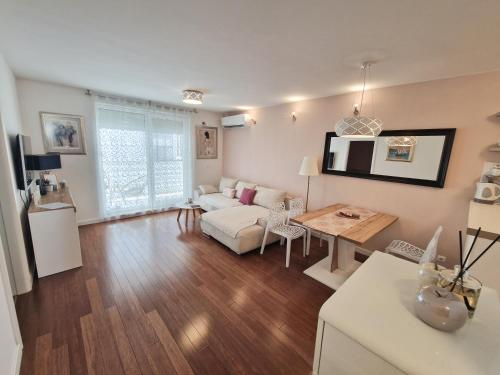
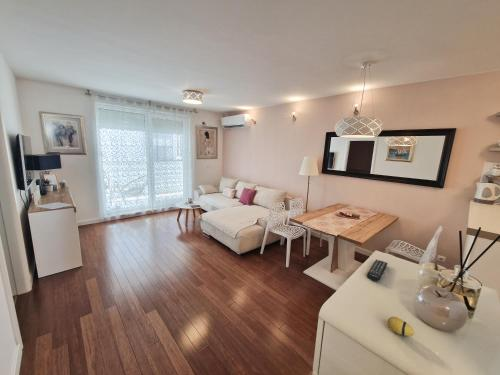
+ decorative egg [387,316,416,337]
+ remote control [366,259,389,282]
